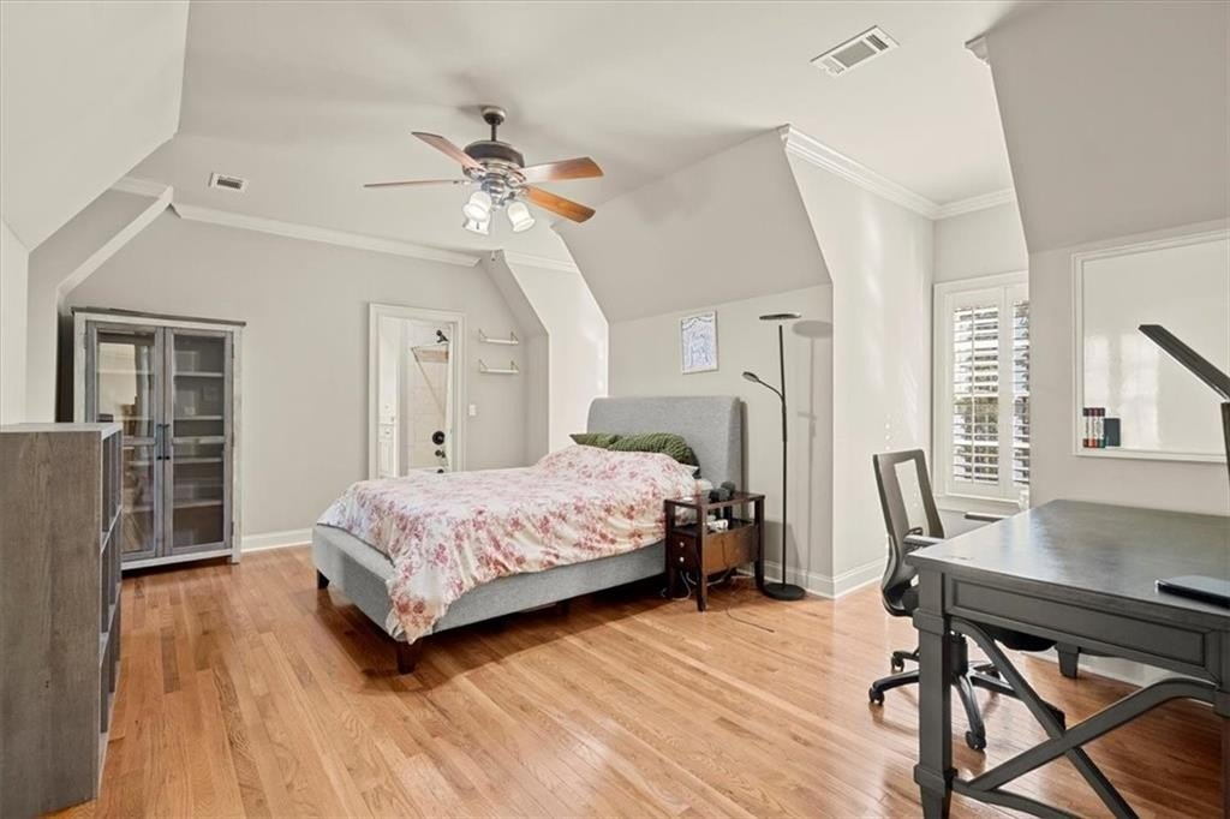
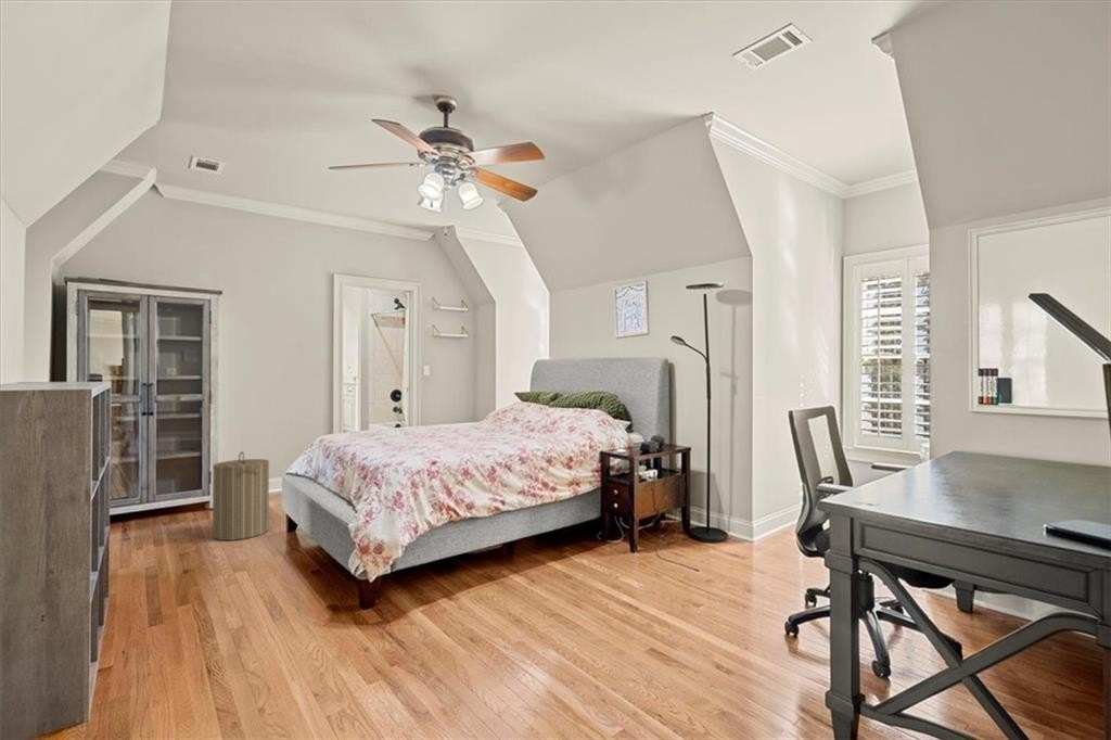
+ laundry hamper [212,450,270,541]
